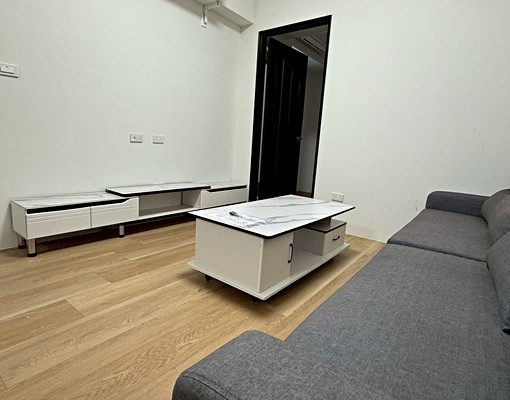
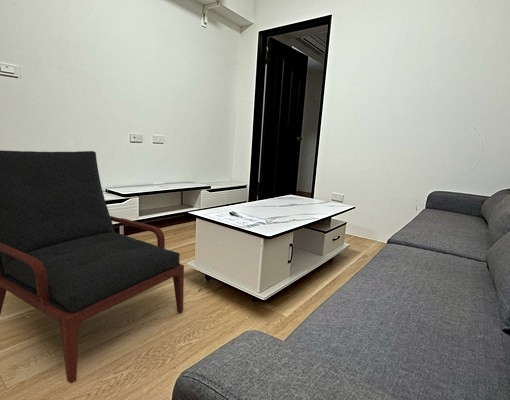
+ armchair [0,149,185,384]
